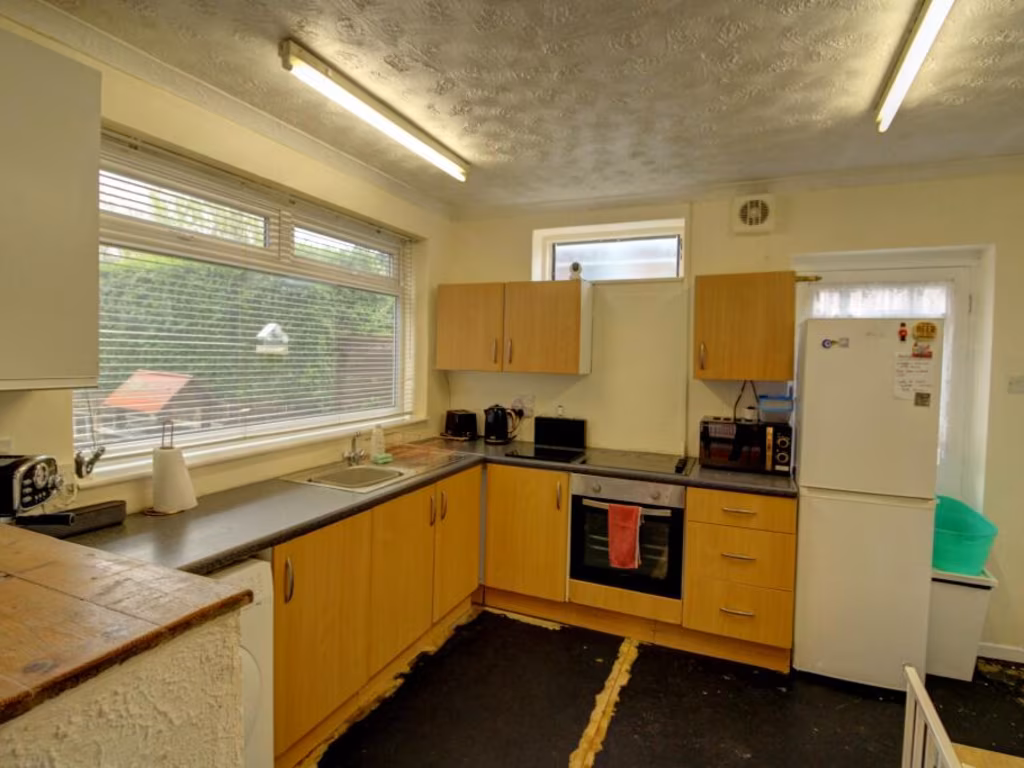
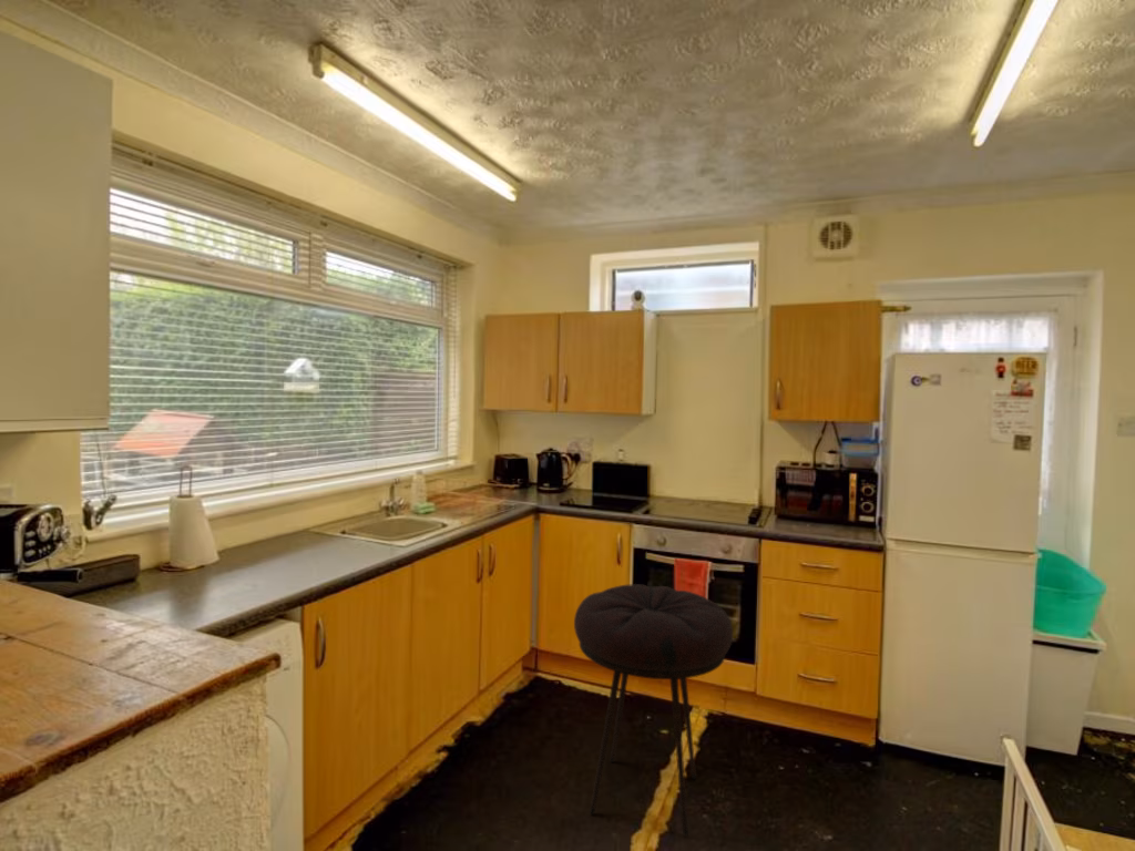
+ stool [573,583,734,838]
